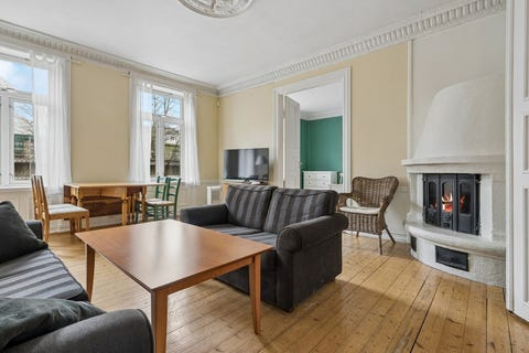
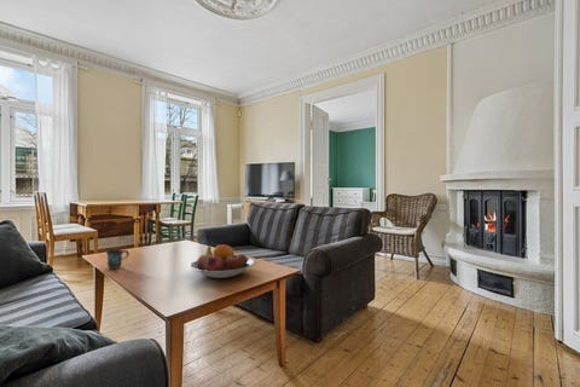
+ mug [105,248,130,270]
+ fruit bowl [188,243,256,279]
